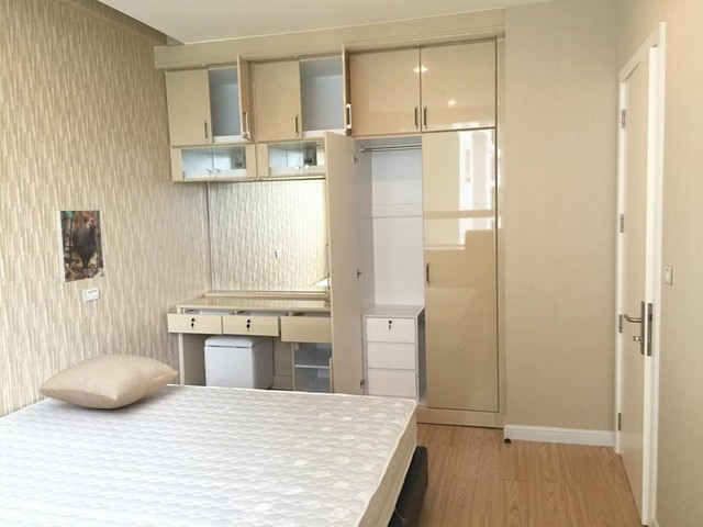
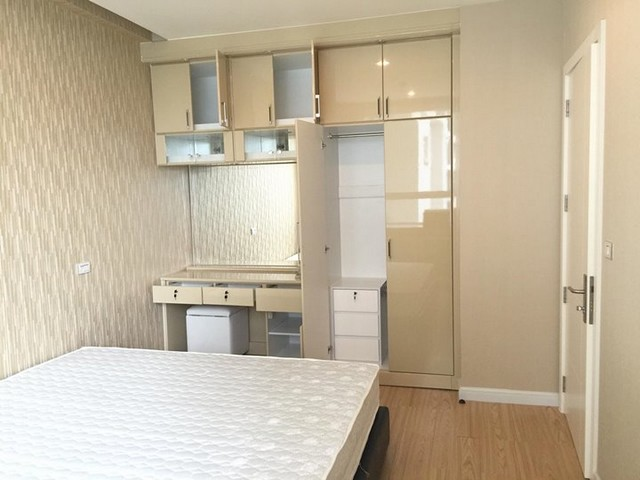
- pillow [37,352,179,410]
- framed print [54,209,105,284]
